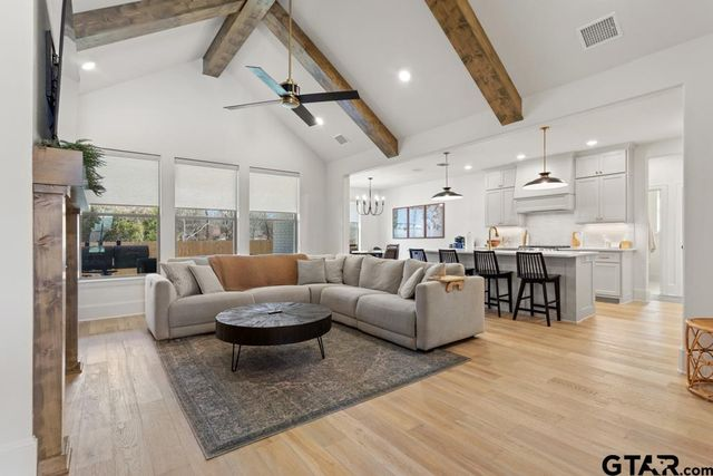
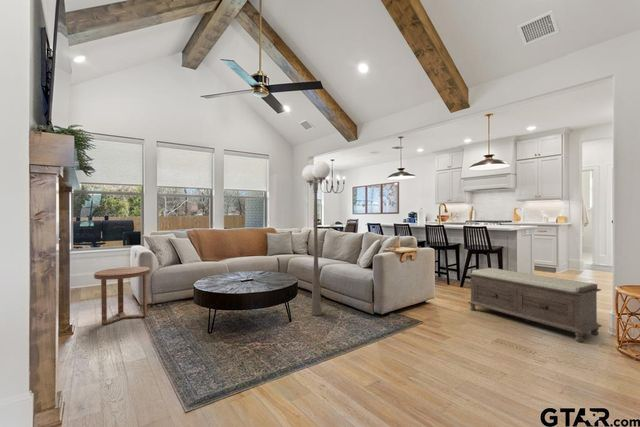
+ floor lamp [301,160,331,316]
+ side table [93,266,151,326]
+ bench [467,267,602,343]
